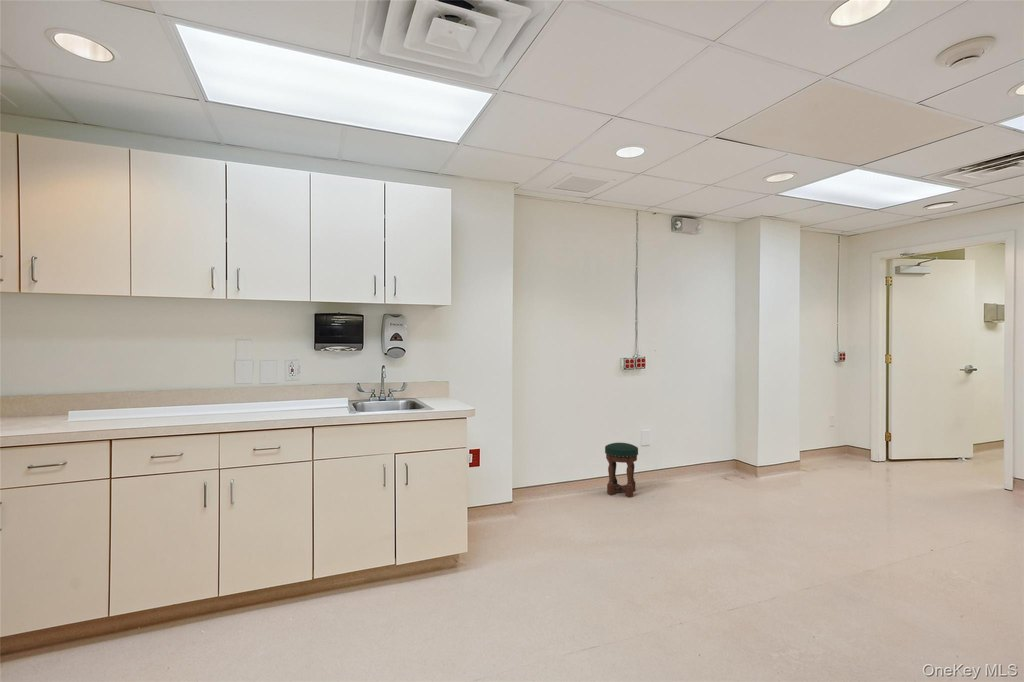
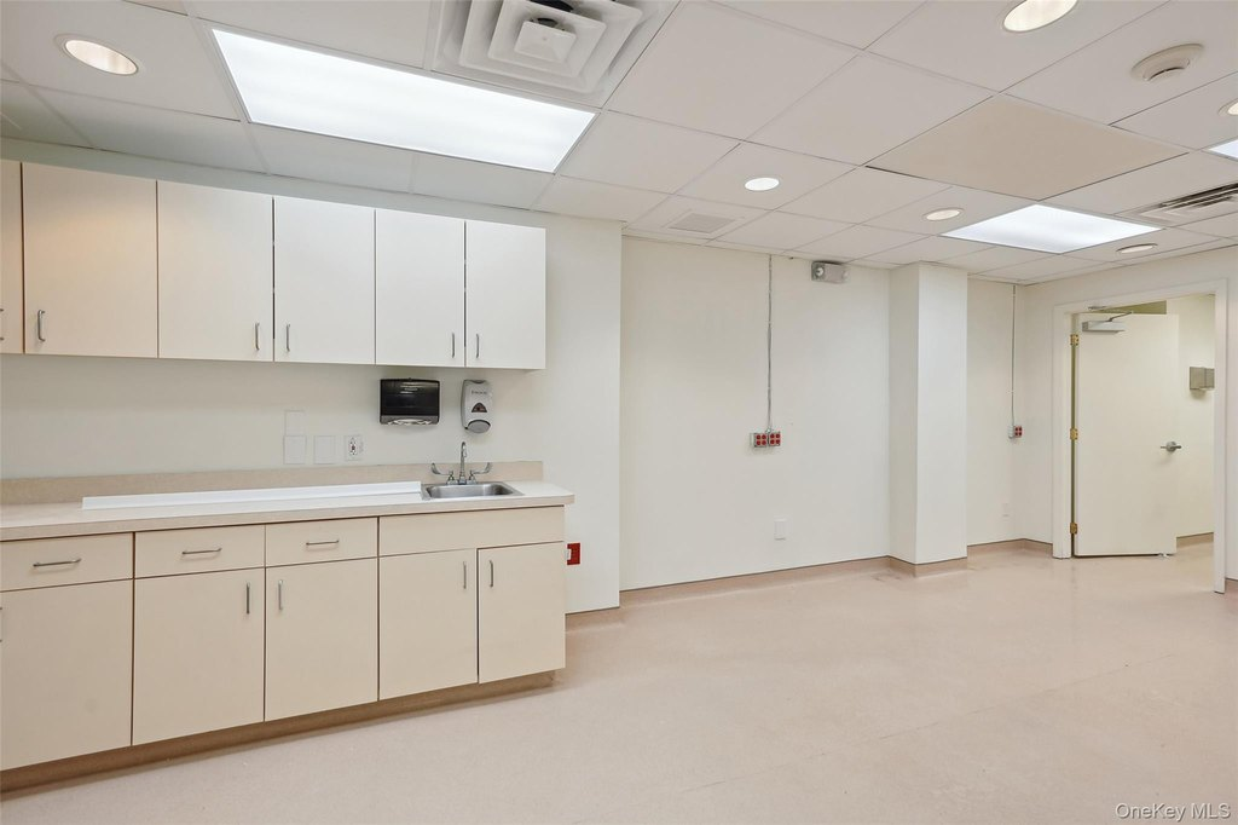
- stool [604,442,639,498]
